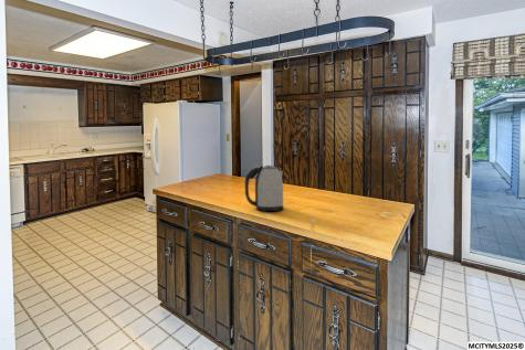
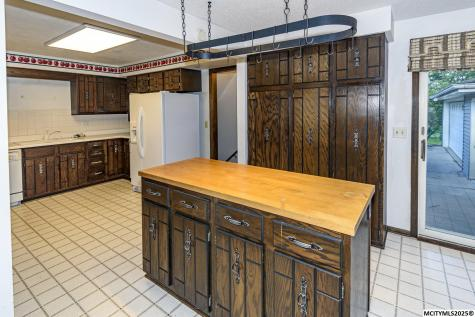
- kettle [244,165,285,212]
